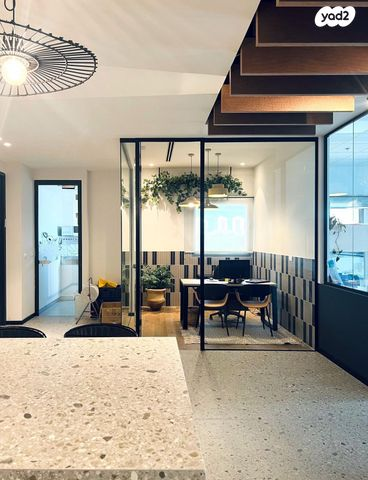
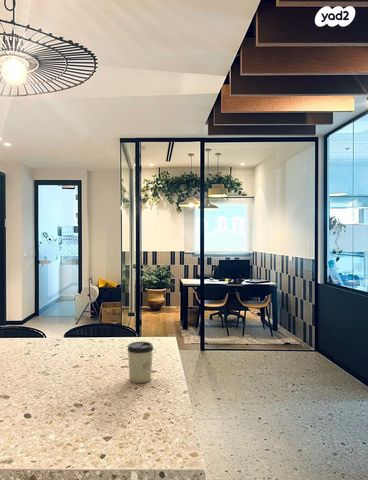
+ cup [126,341,155,384]
